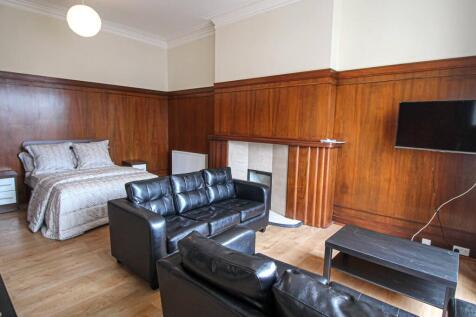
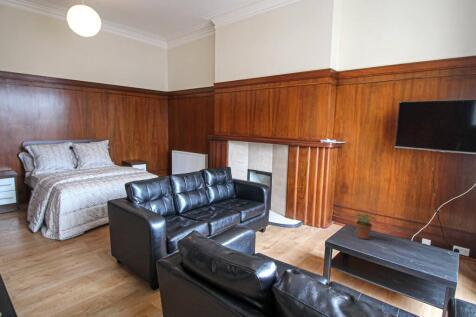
+ potted plant [353,213,378,240]
